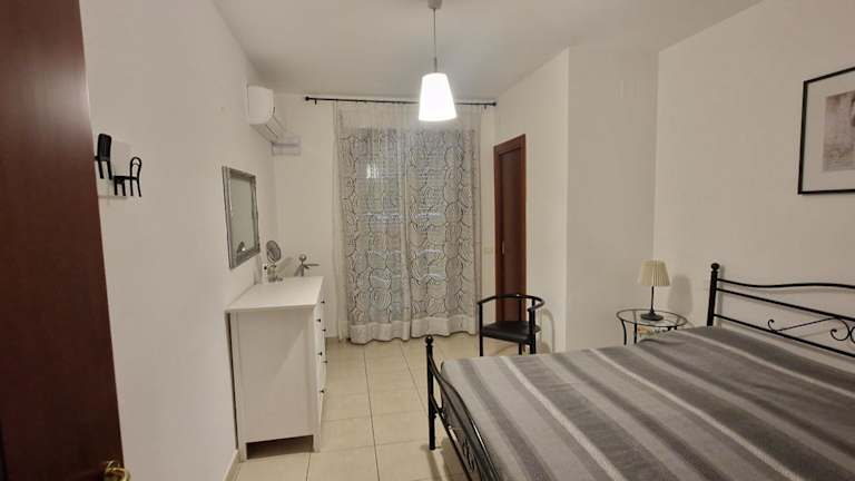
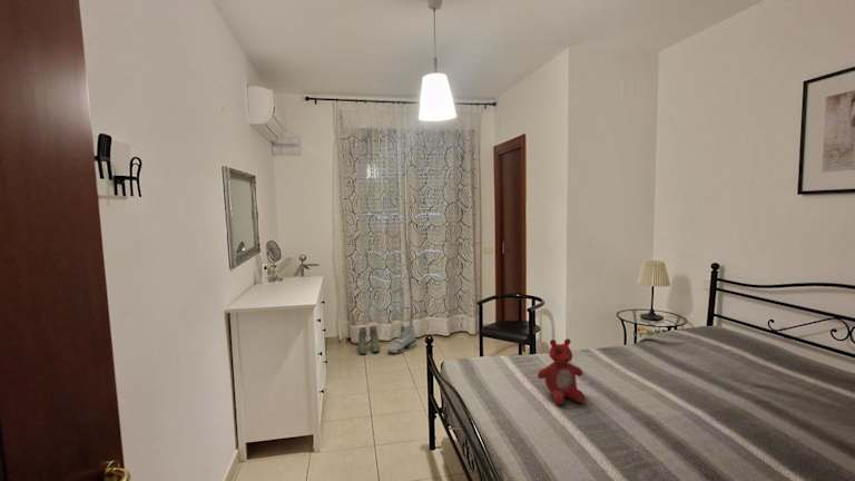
+ sneaker [386,324,417,354]
+ boots [357,325,381,355]
+ stuffed bear [537,337,587,405]
